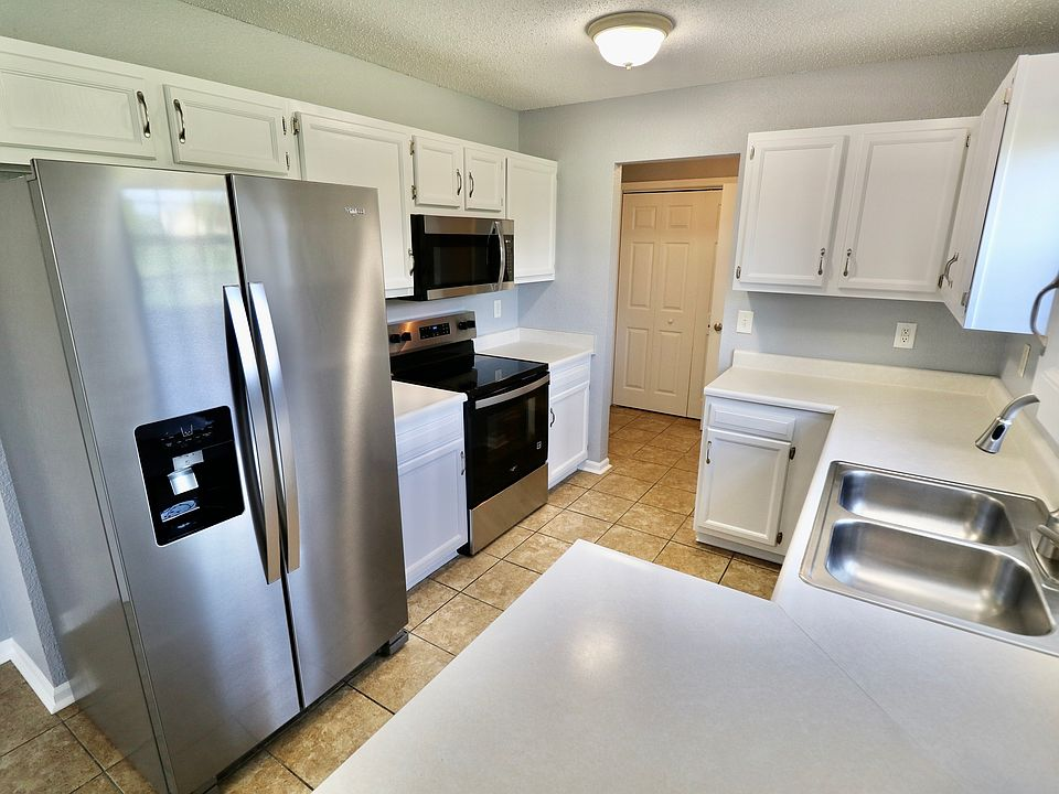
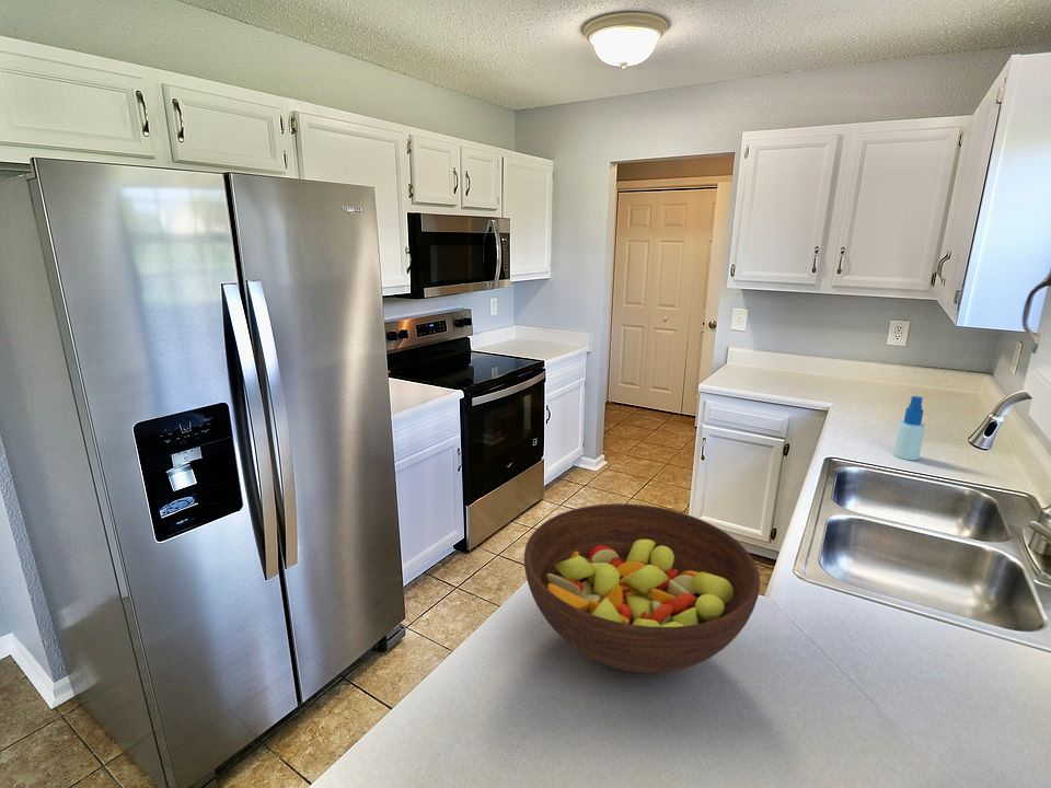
+ fruit bowl [523,502,761,674]
+ spray bottle [892,395,926,461]
